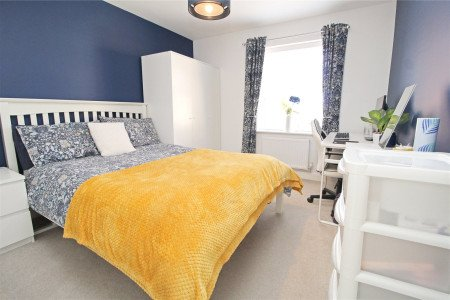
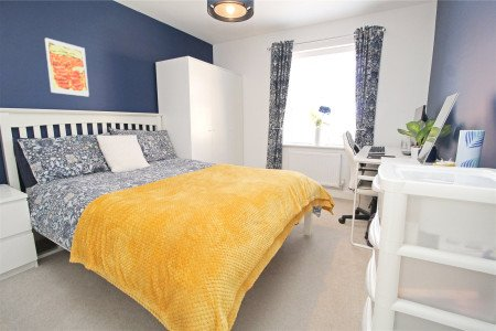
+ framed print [44,38,90,97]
